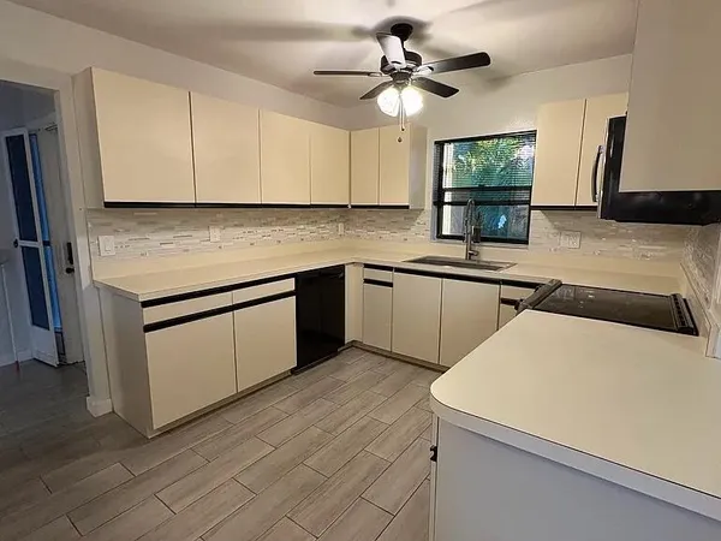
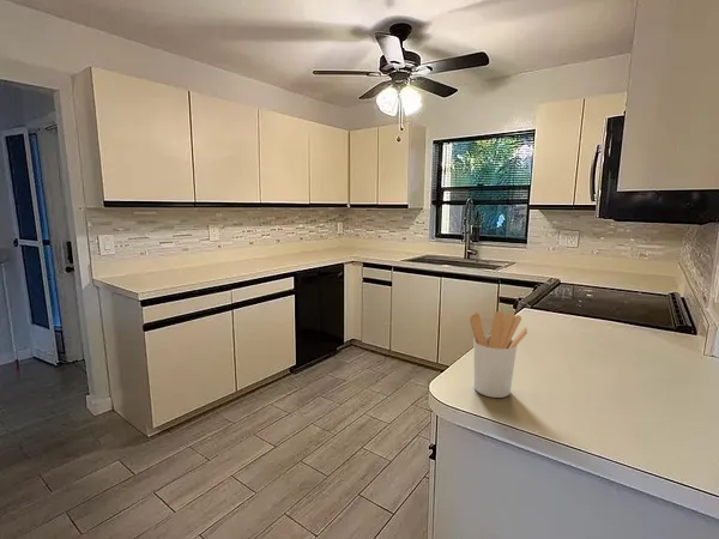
+ utensil holder [469,310,528,399]
